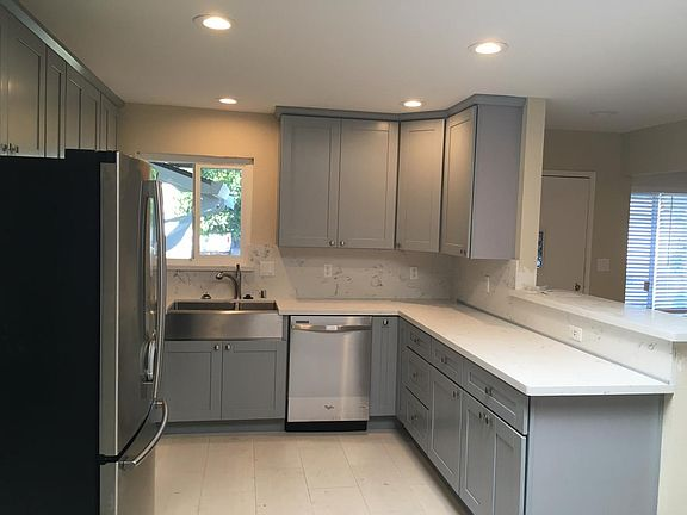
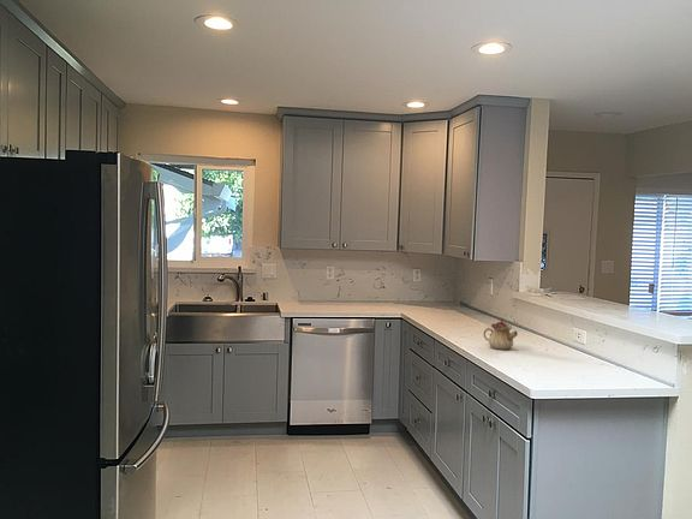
+ teapot [483,317,519,351]
